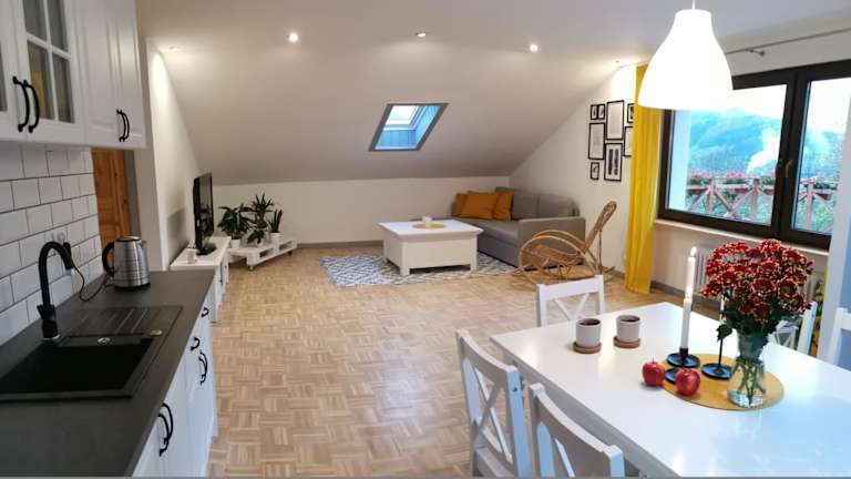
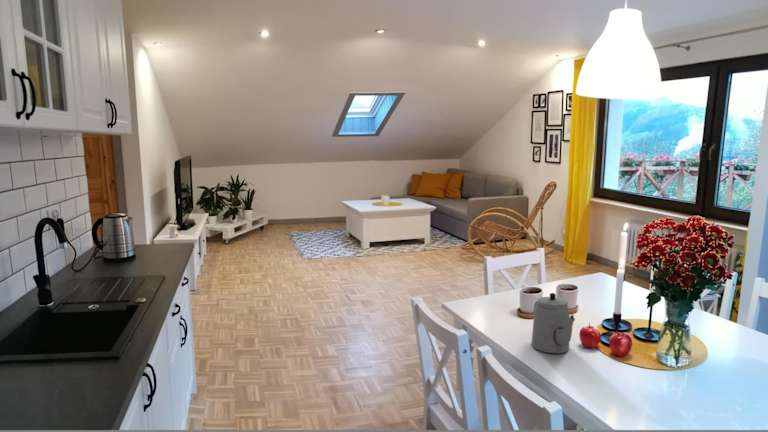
+ teapot [530,292,576,354]
